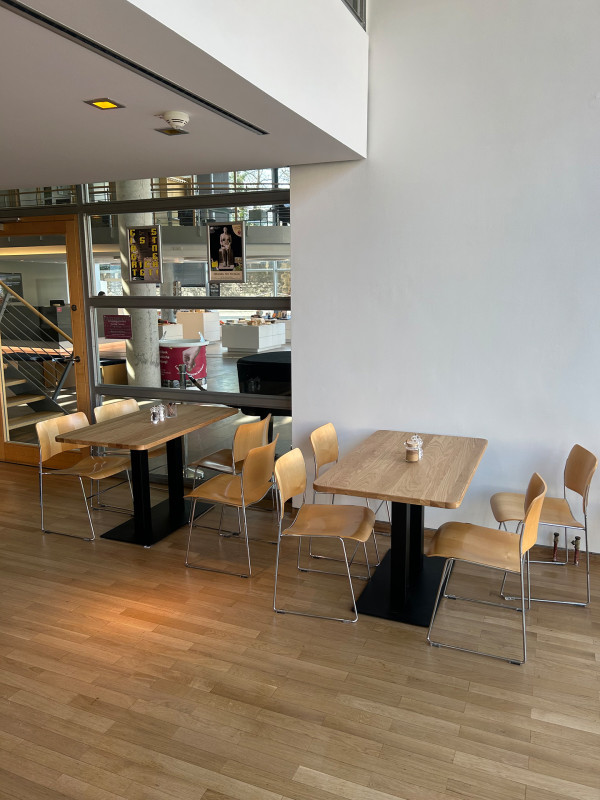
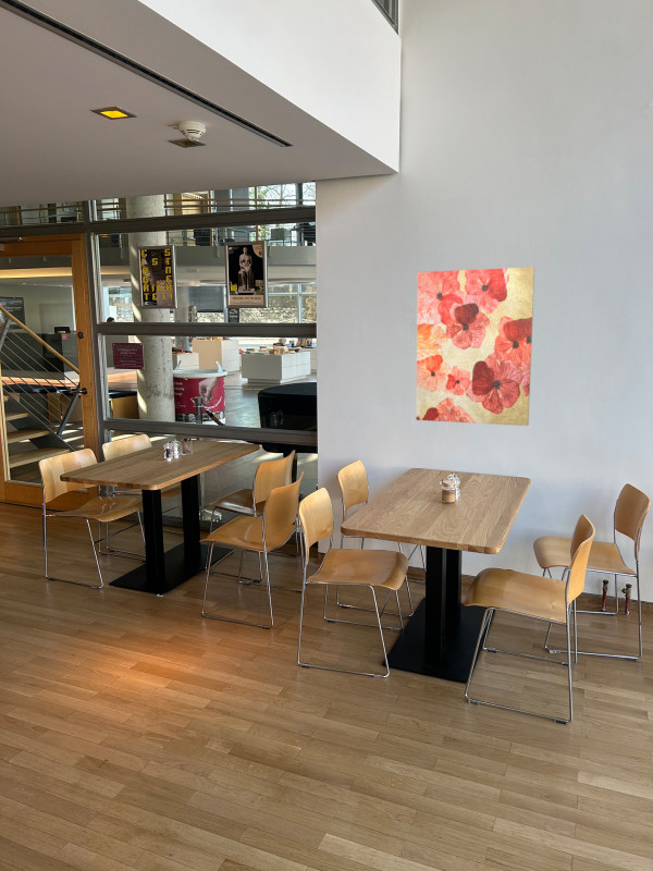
+ wall art [415,266,535,427]
